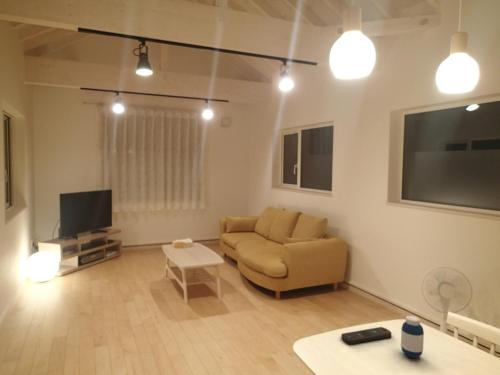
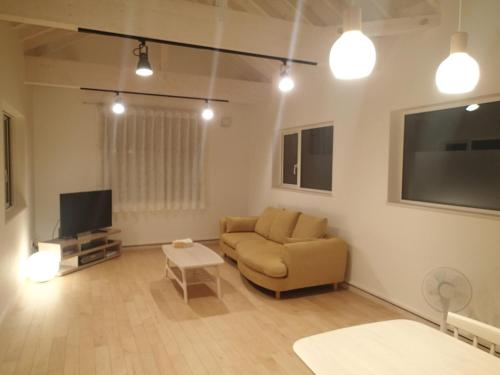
- medicine bottle [400,315,425,359]
- remote control [340,326,392,345]
